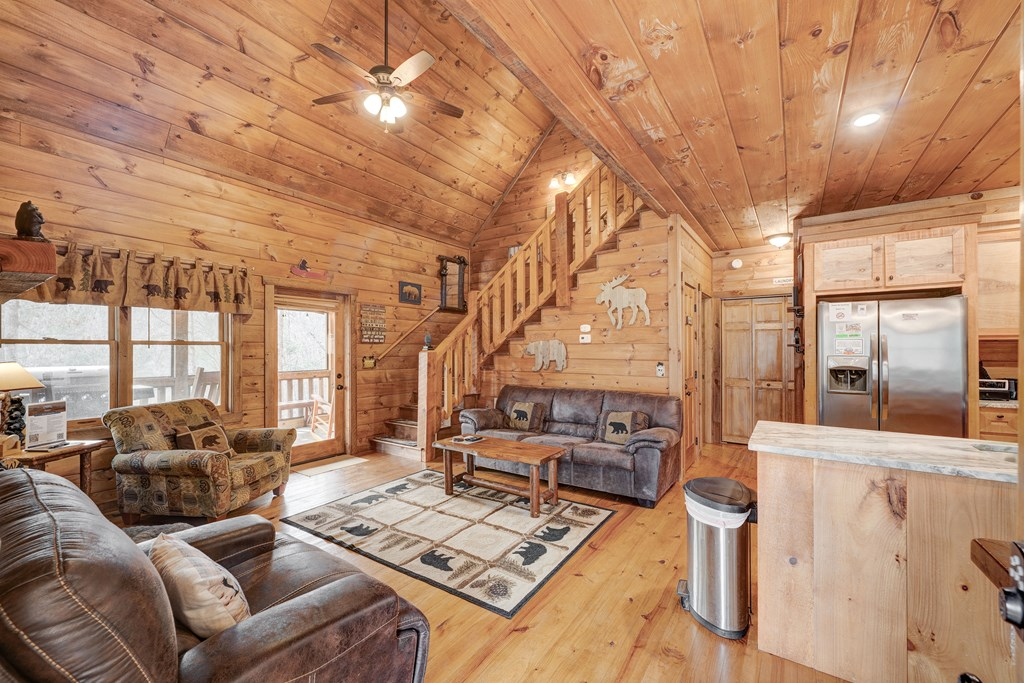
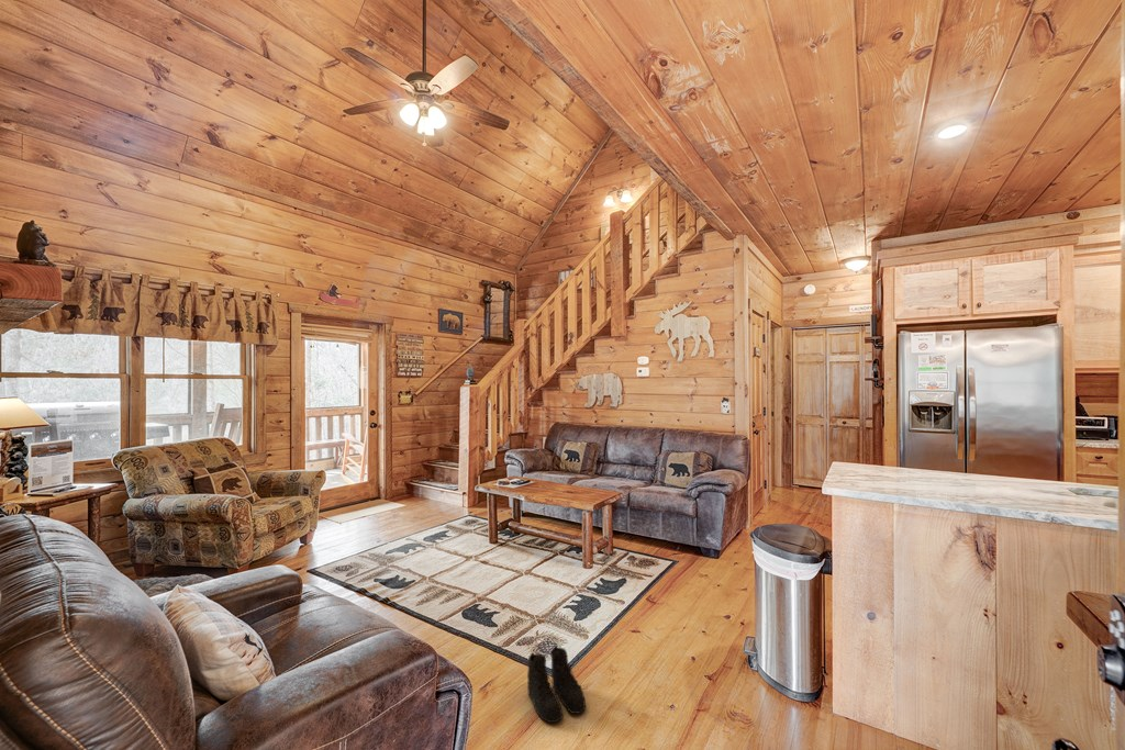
+ boots [526,646,587,724]
